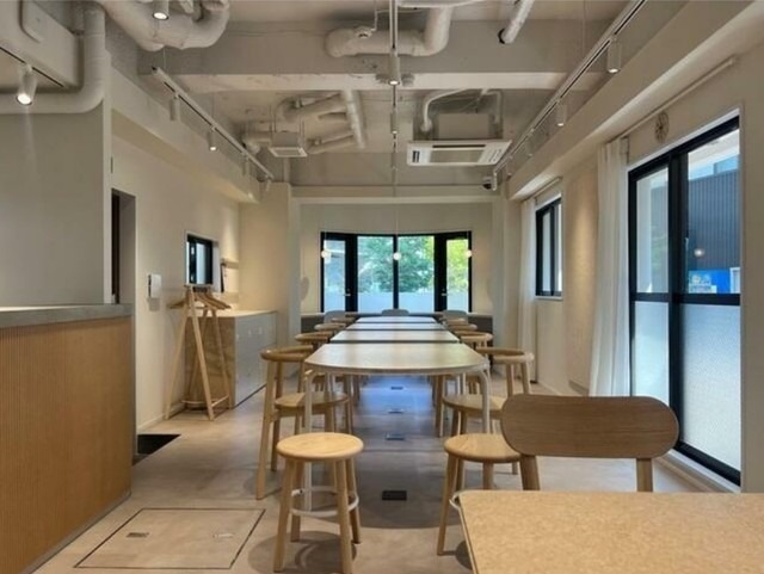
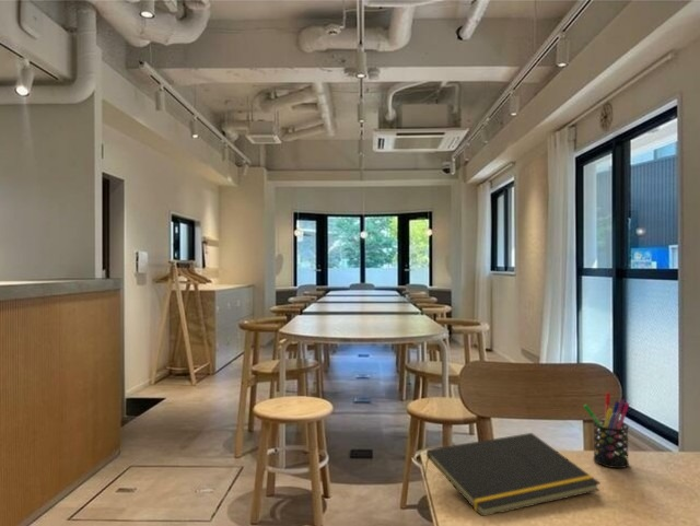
+ notepad [423,432,602,517]
+ pen holder [582,391,630,469]
